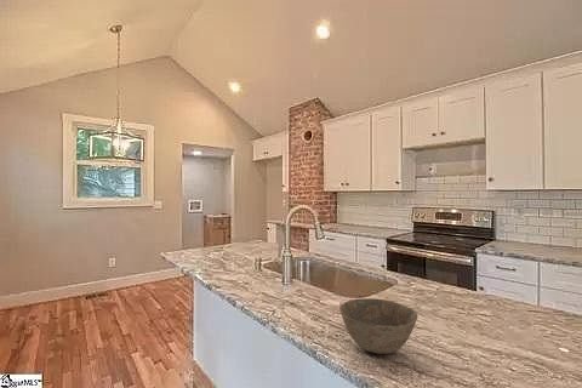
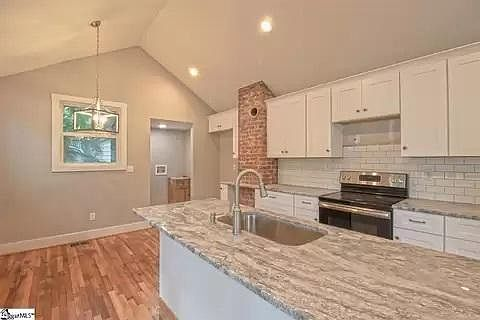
- bowl [338,297,418,355]
